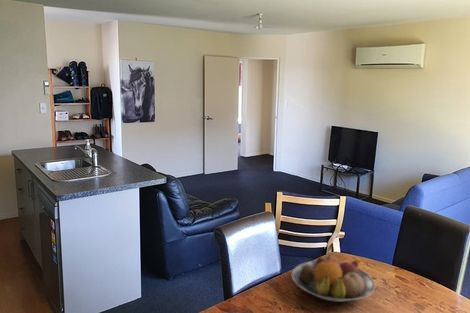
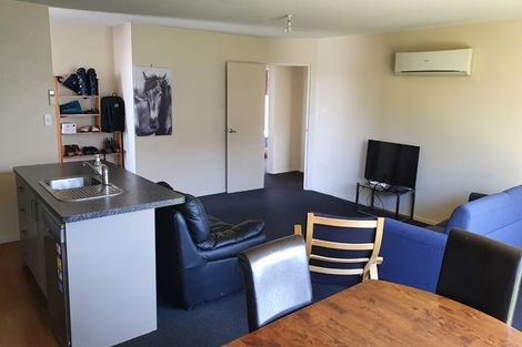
- fruit bowl [291,253,376,303]
